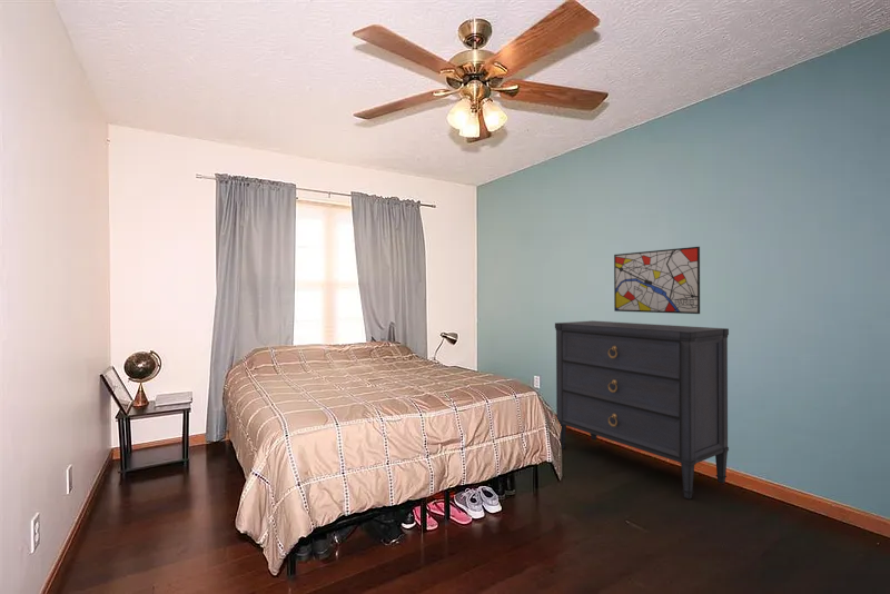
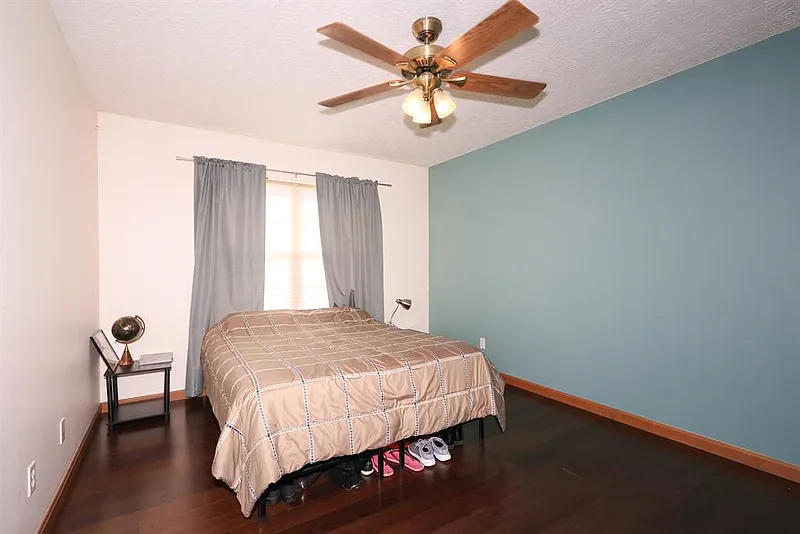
- dresser [554,319,730,501]
- wall art [613,246,701,315]
